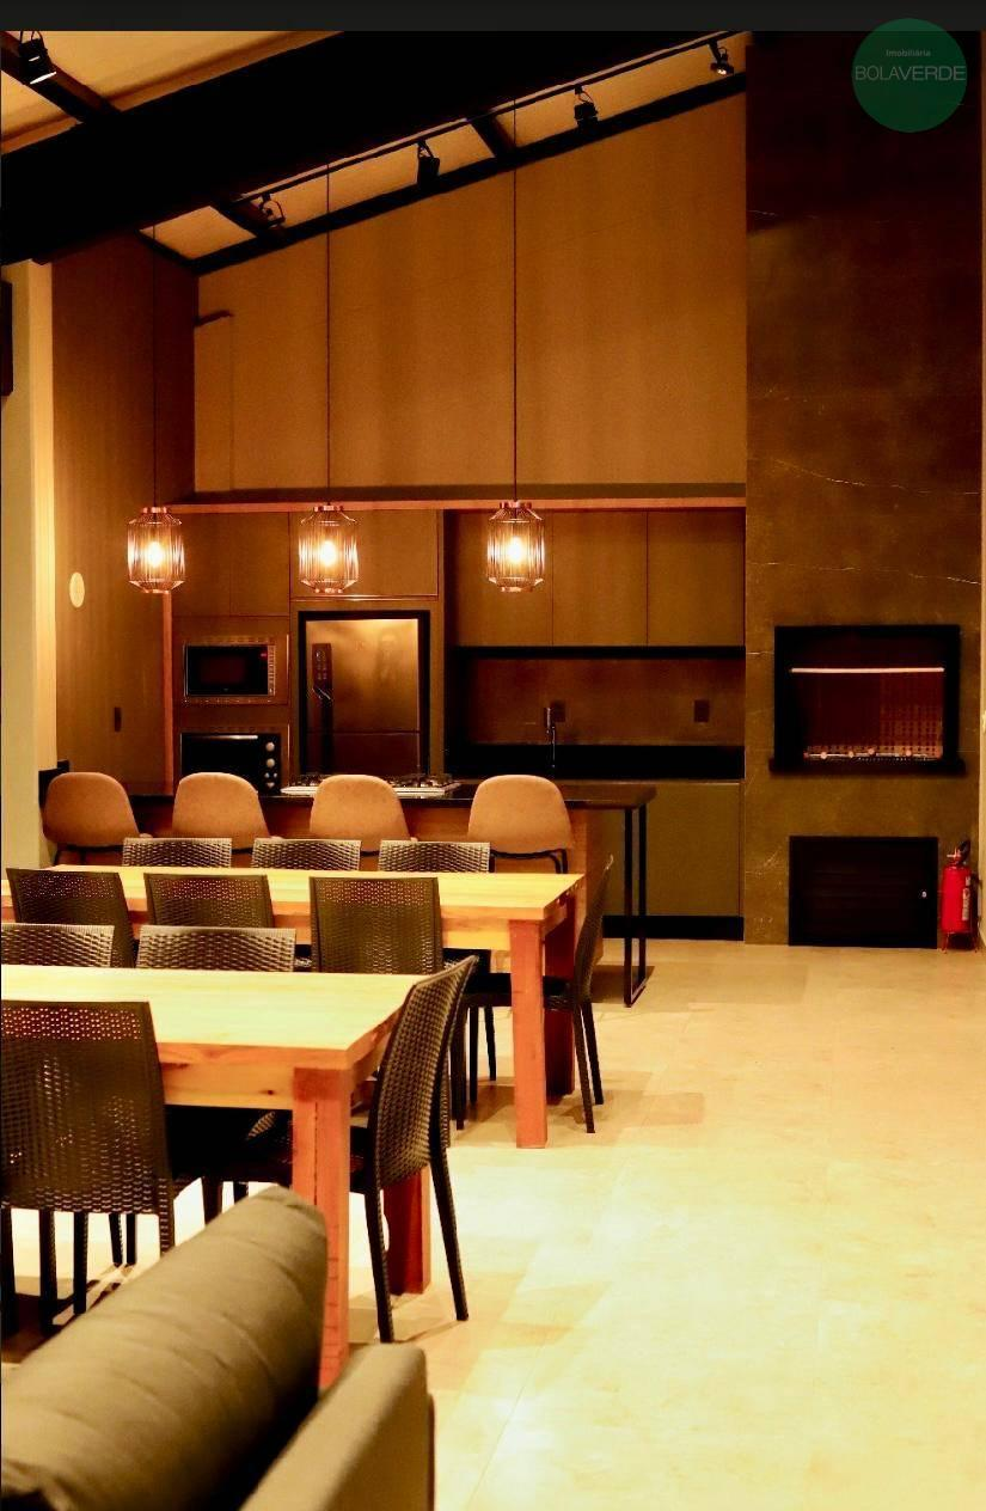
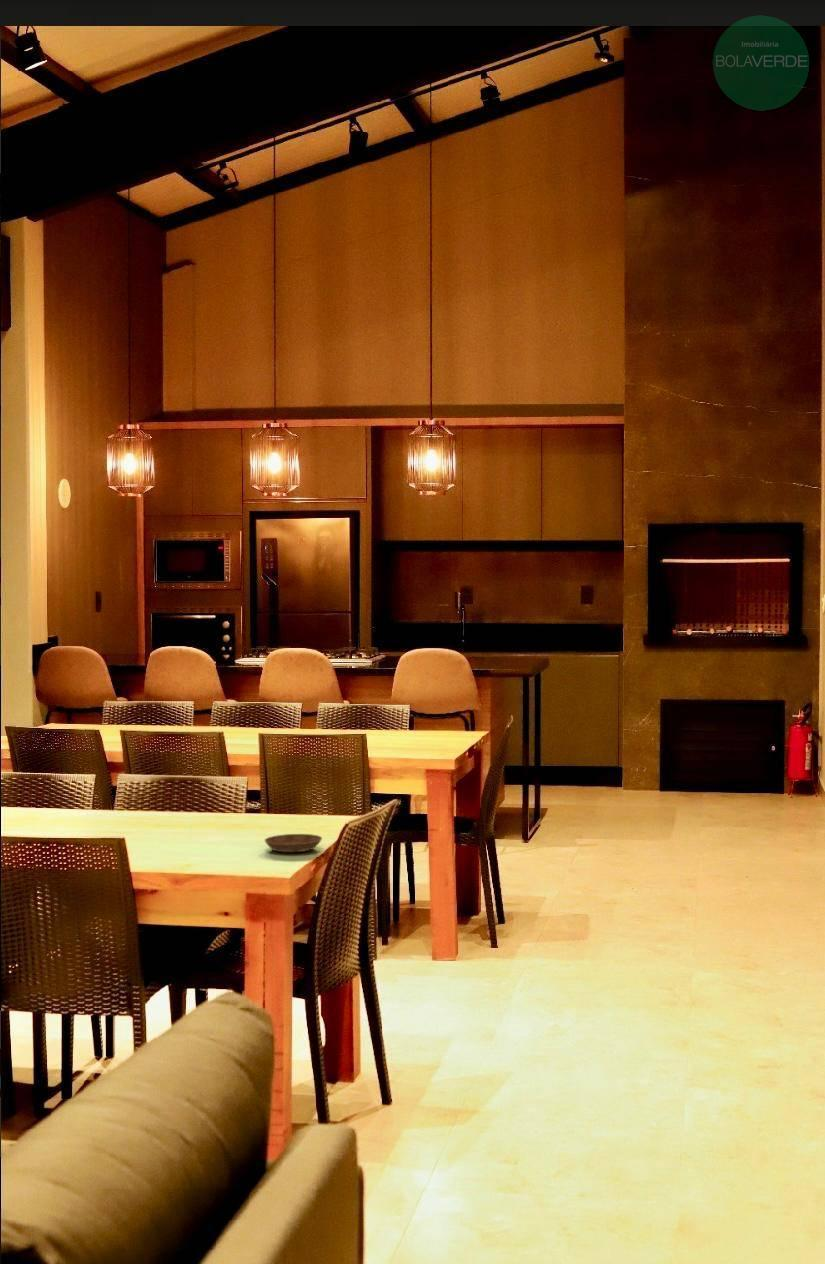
+ saucer [263,833,323,853]
